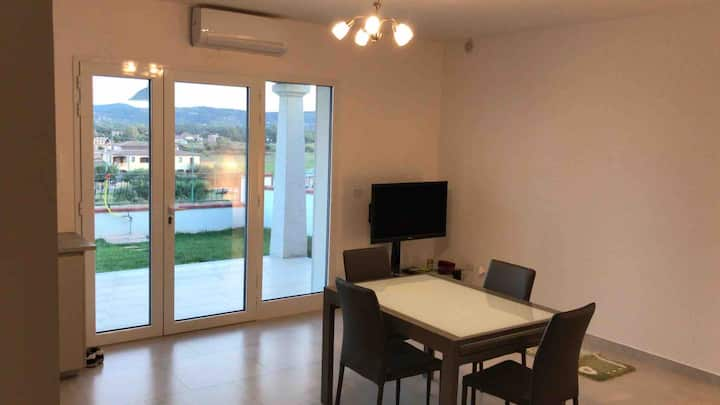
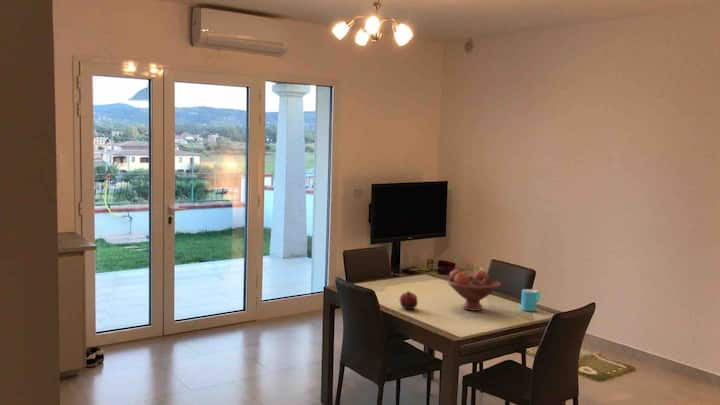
+ fruit [399,290,419,310]
+ fruit bowl [446,268,501,312]
+ cup [520,288,541,312]
